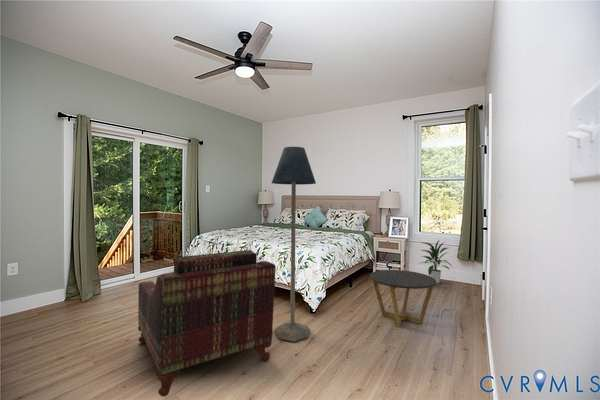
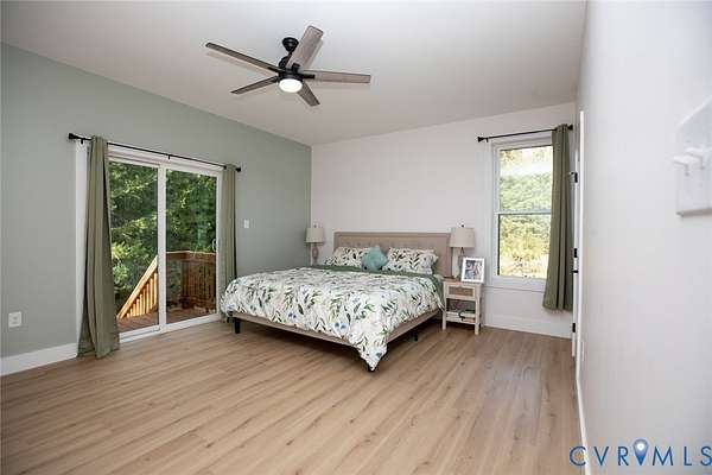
- armchair [137,249,277,397]
- side table [369,269,437,328]
- indoor plant [419,238,454,284]
- floor lamp [271,146,317,343]
